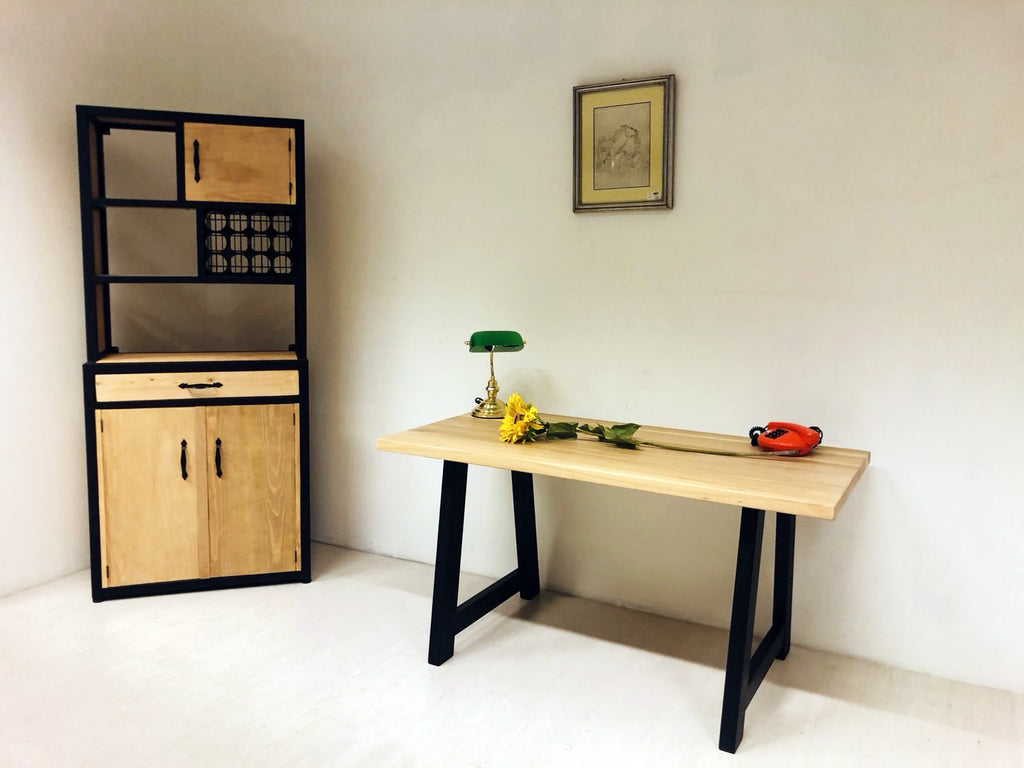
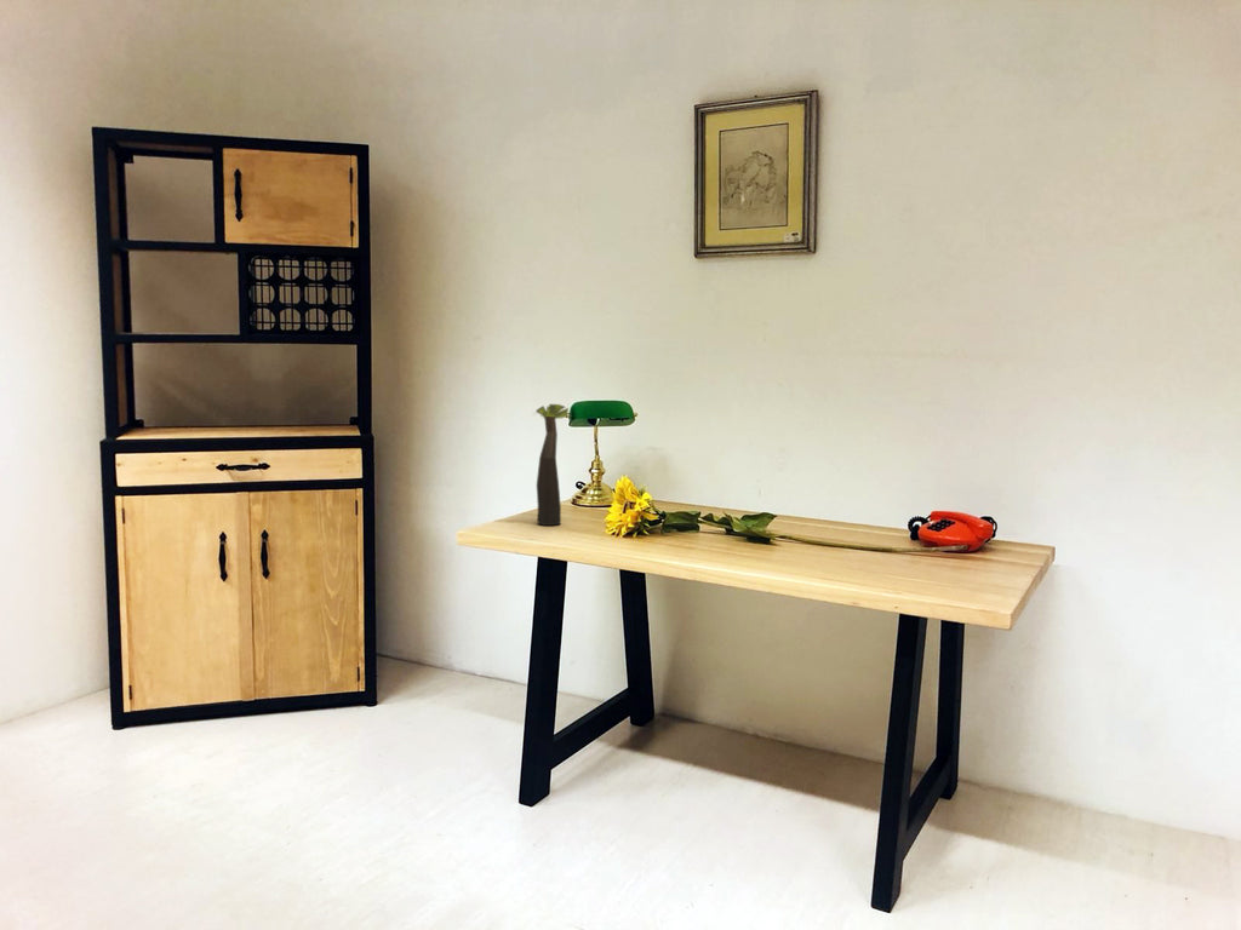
+ plant [534,403,571,527]
